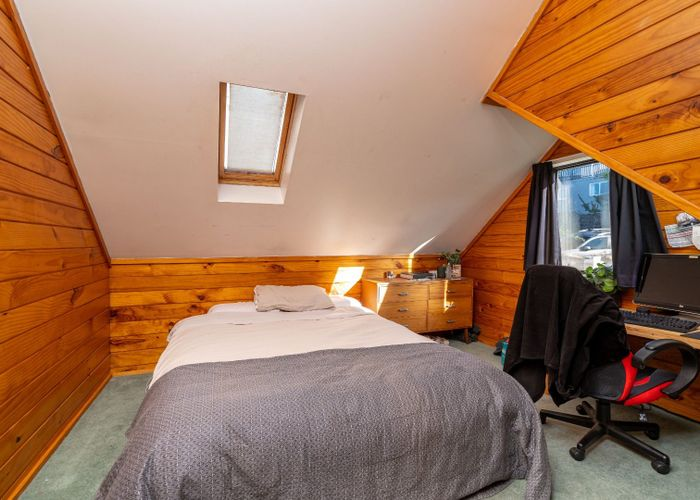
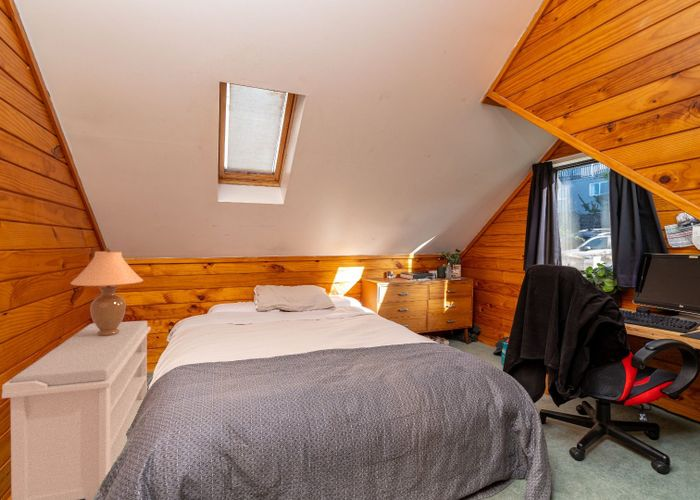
+ table lamp [70,247,144,336]
+ bench [1,320,152,500]
